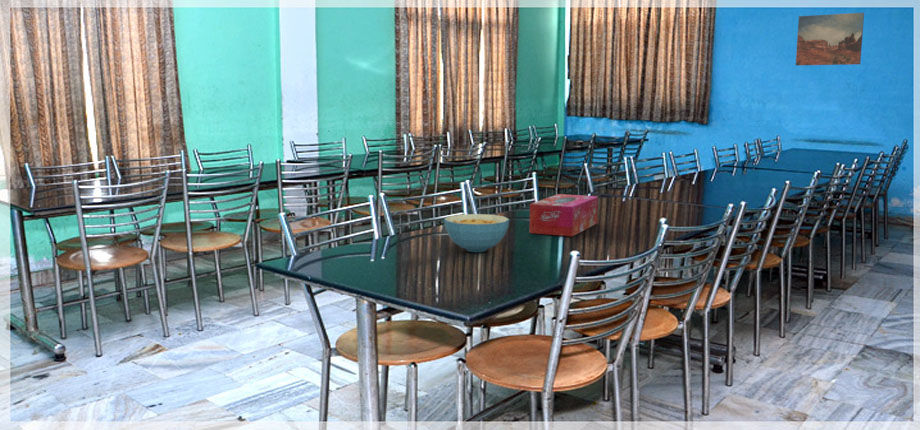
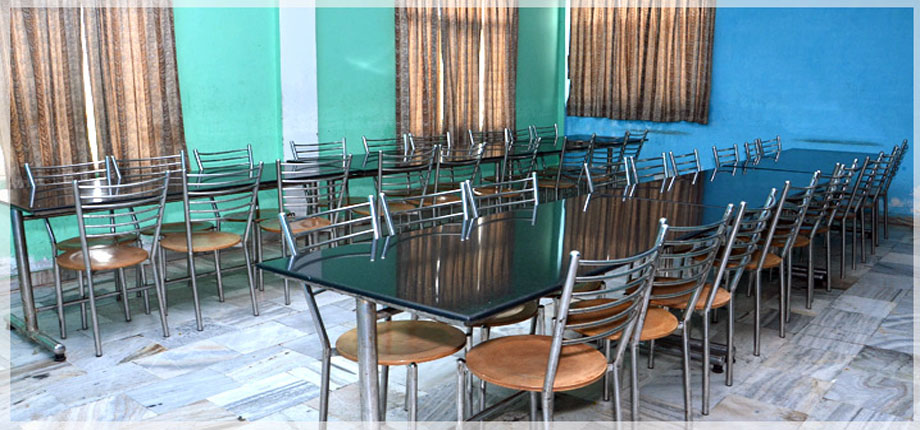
- wall art [795,12,865,66]
- cereal bowl [443,213,510,253]
- tissue box [529,193,599,237]
